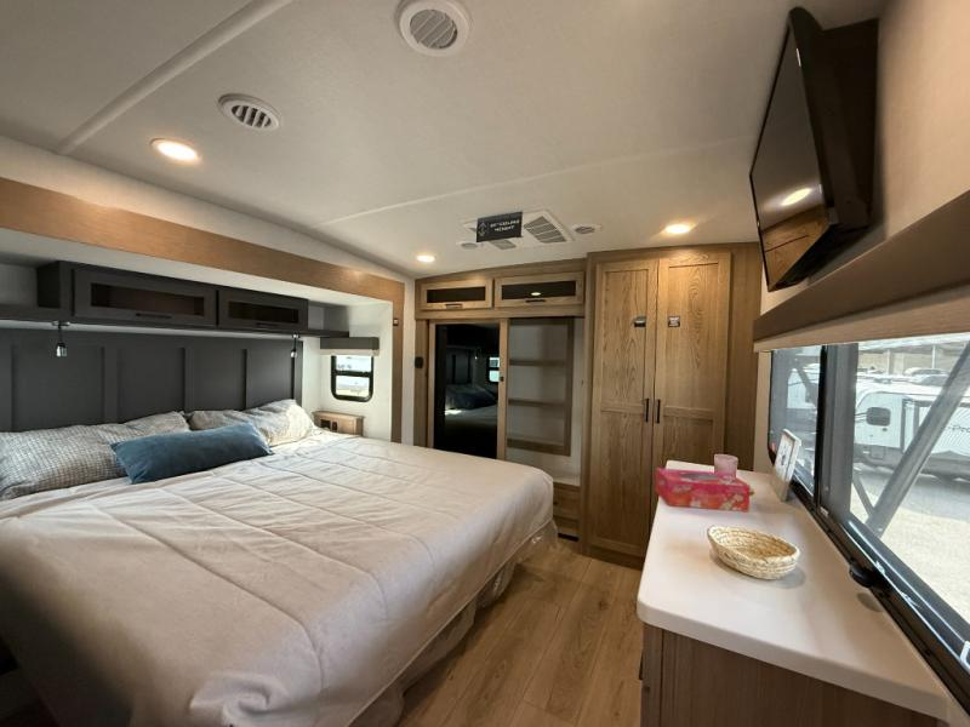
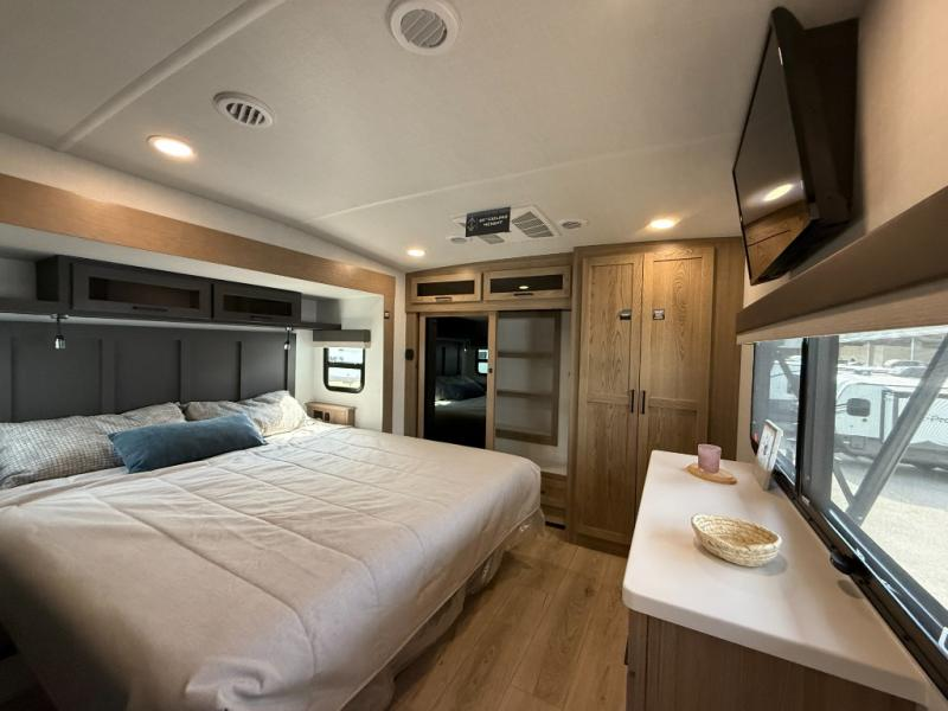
- tissue box [655,466,751,513]
